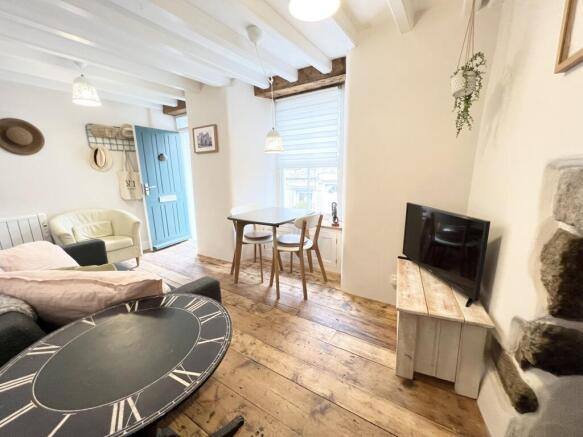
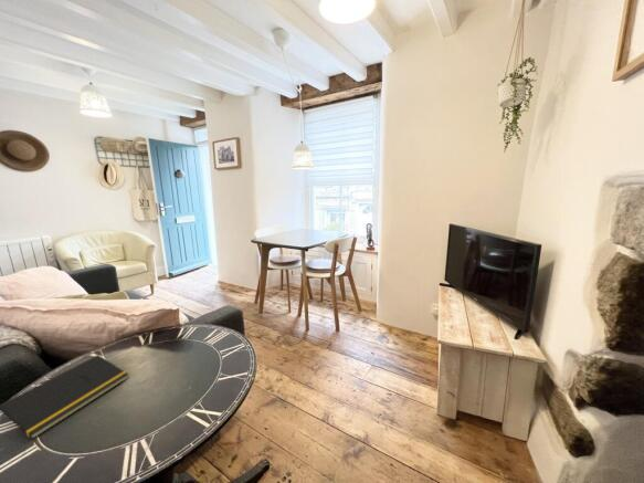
+ notepad [0,354,130,440]
